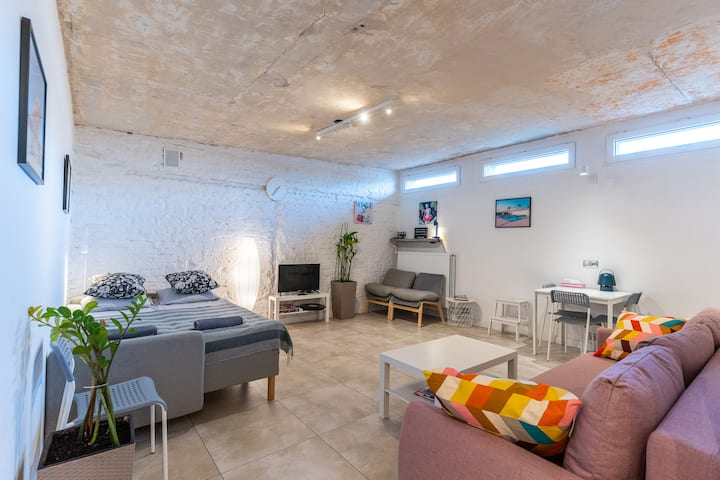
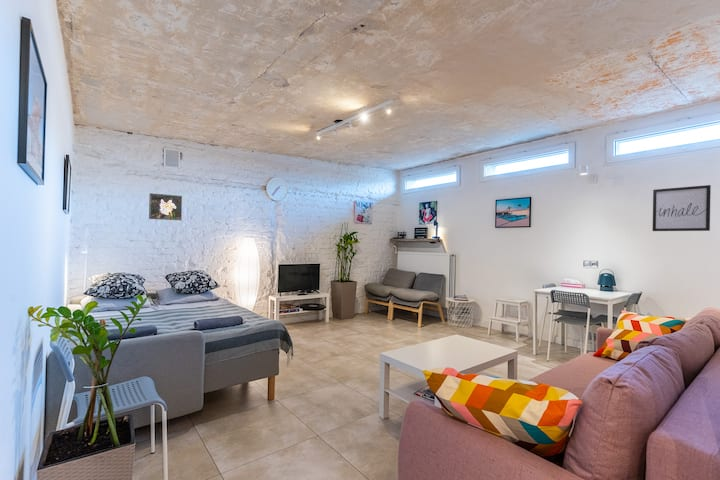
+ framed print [148,192,183,221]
+ wall art [652,184,712,232]
